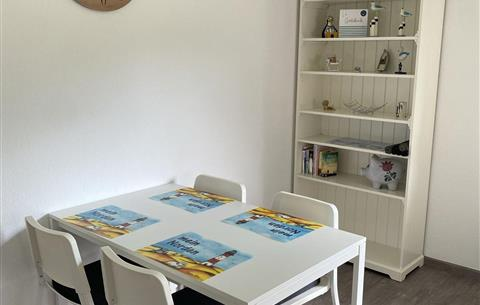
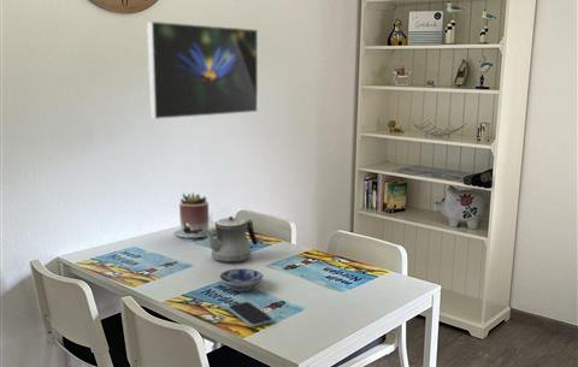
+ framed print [146,20,259,120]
+ smartphone [228,301,273,327]
+ teapot [201,215,259,264]
+ succulent planter [173,191,213,238]
+ bowl [218,267,265,292]
